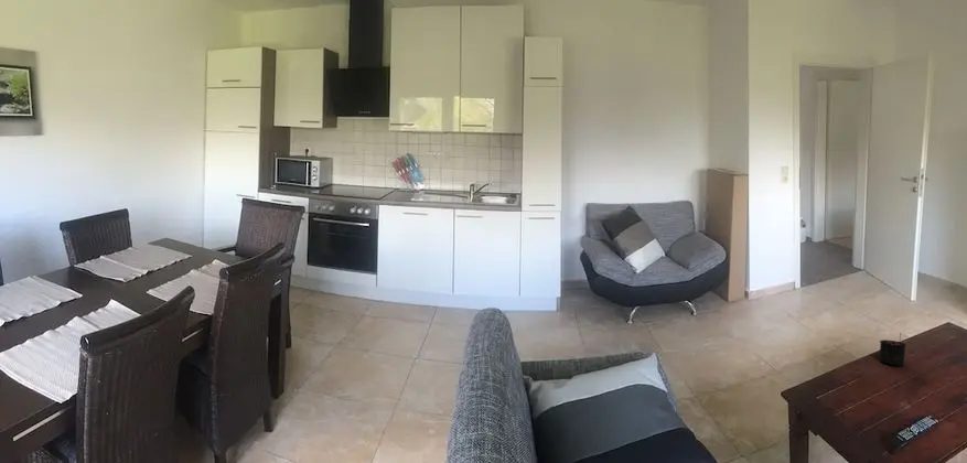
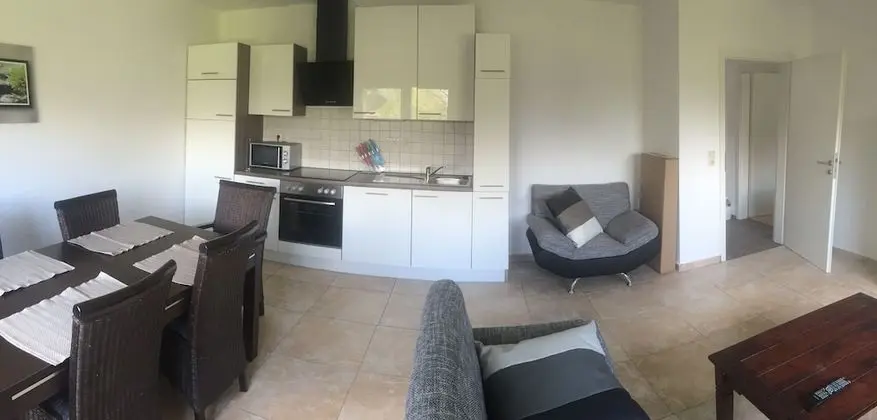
- candle [879,333,907,367]
